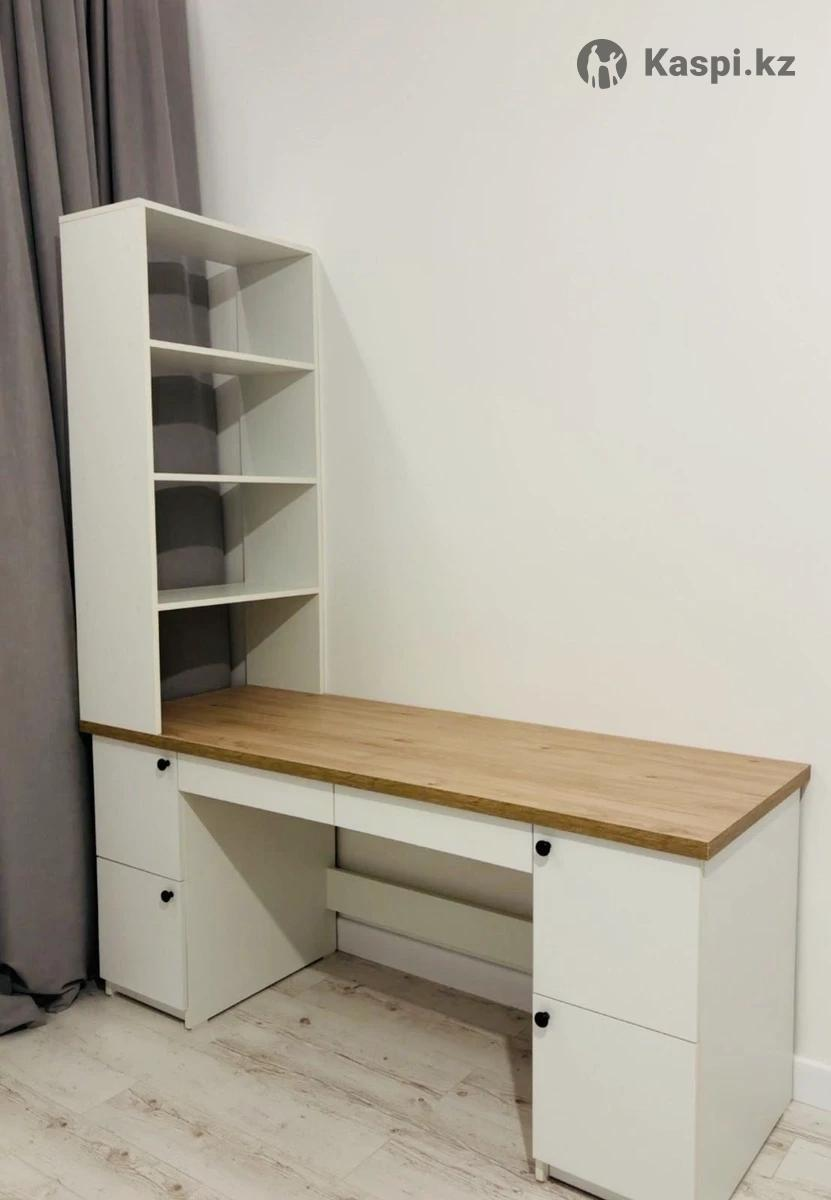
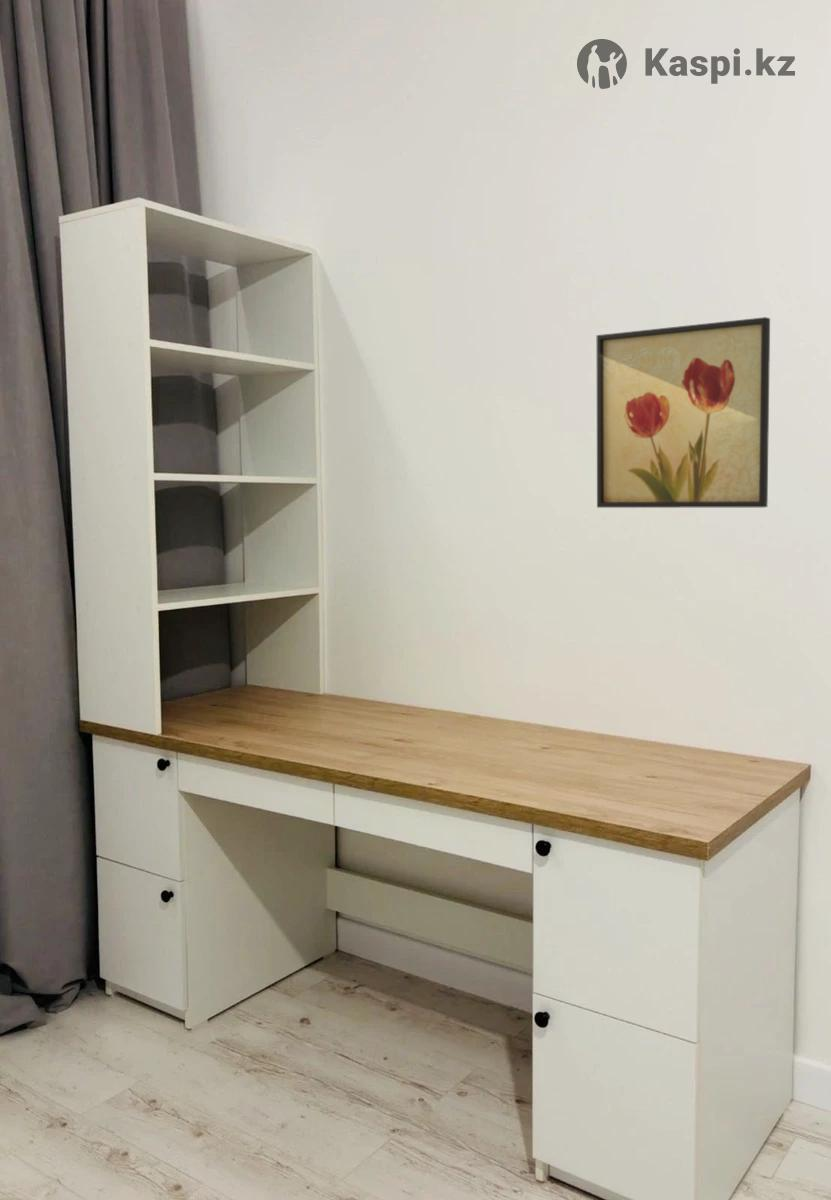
+ wall art [596,316,771,509]
